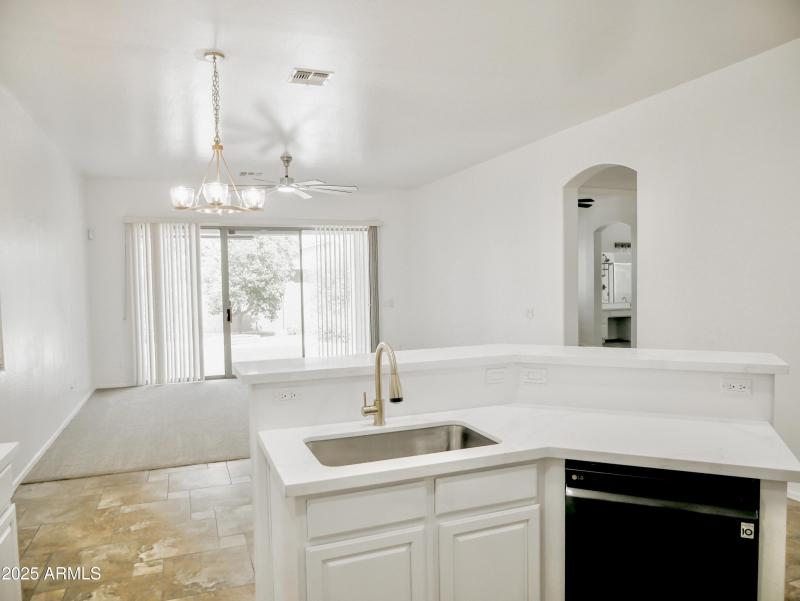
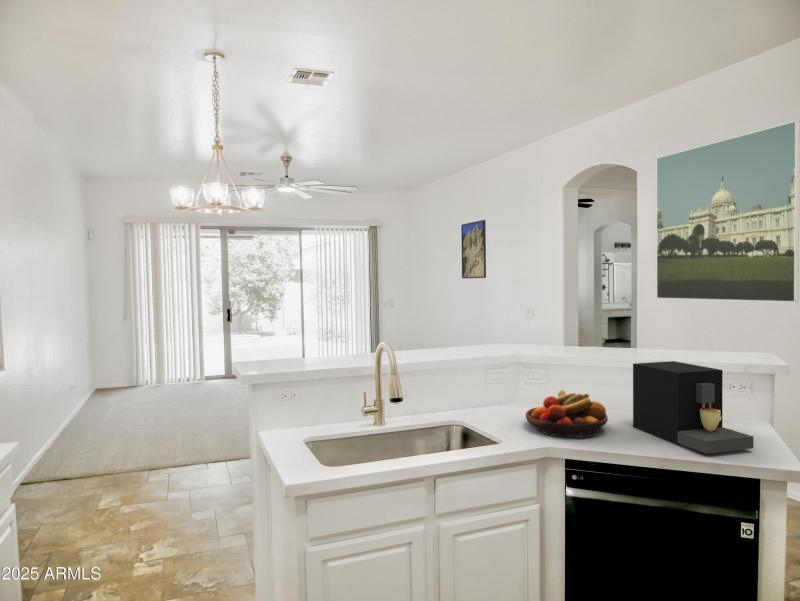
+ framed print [656,120,800,303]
+ fruit bowl [525,389,609,439]
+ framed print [460,219,487,279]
+ coffee maker [632,360,754,454]
